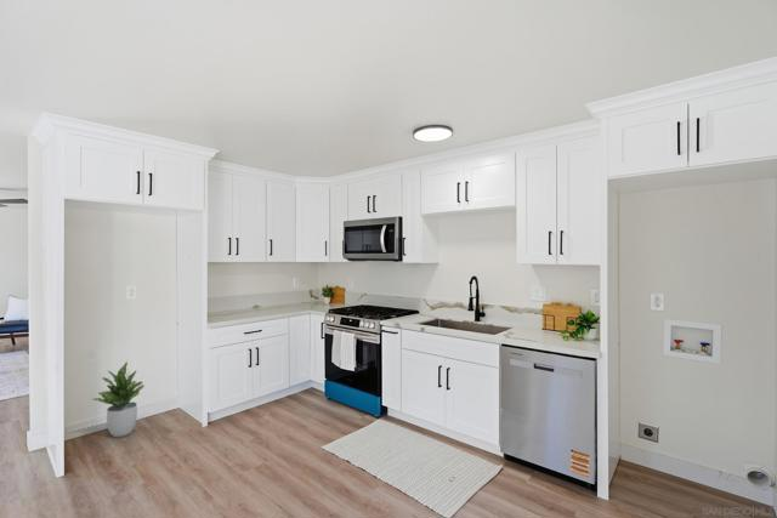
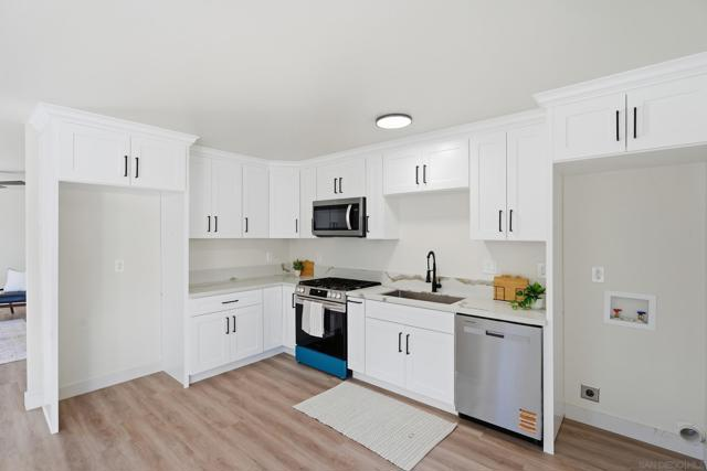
- potted plant [91,360,146,438]
